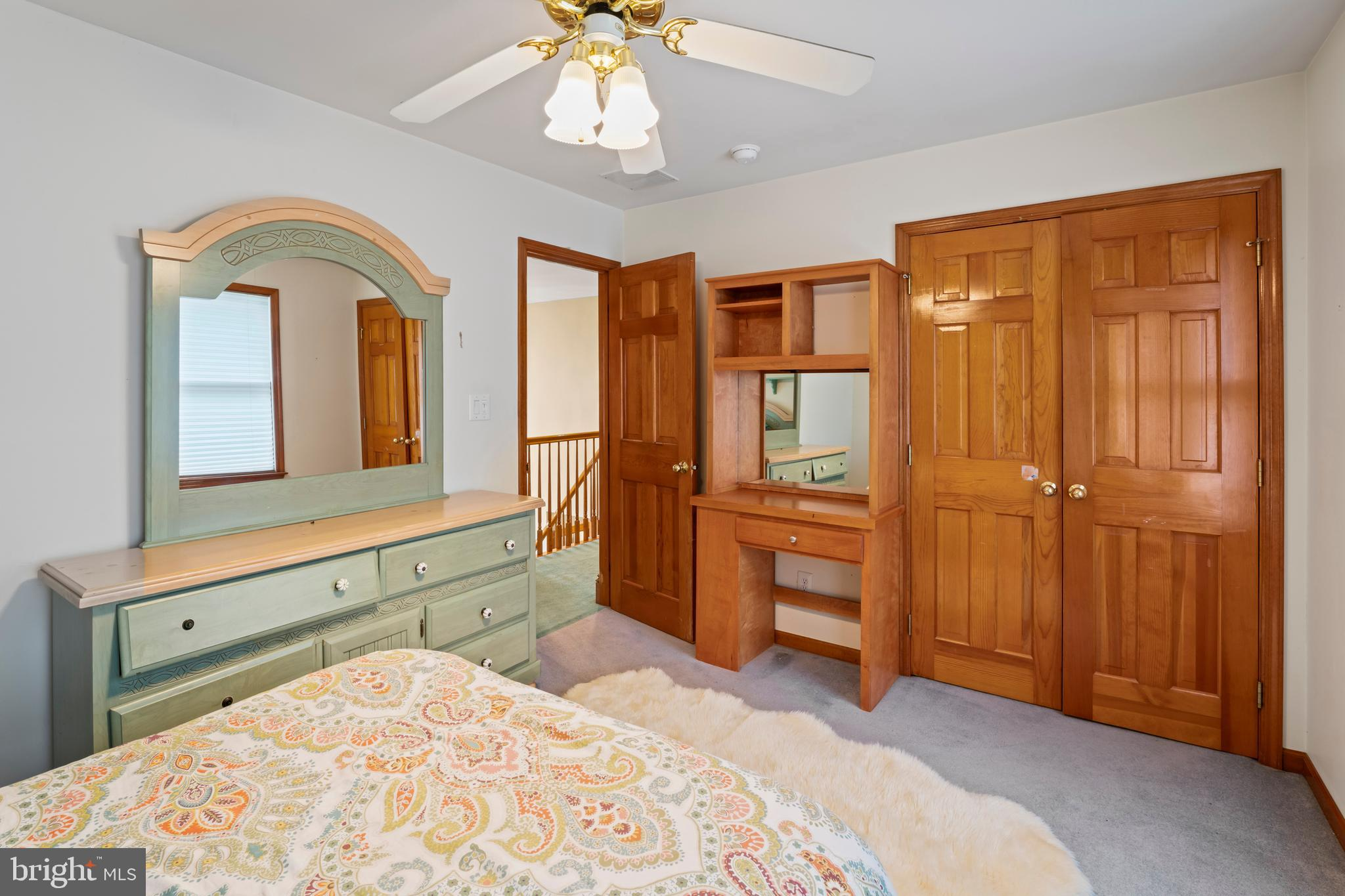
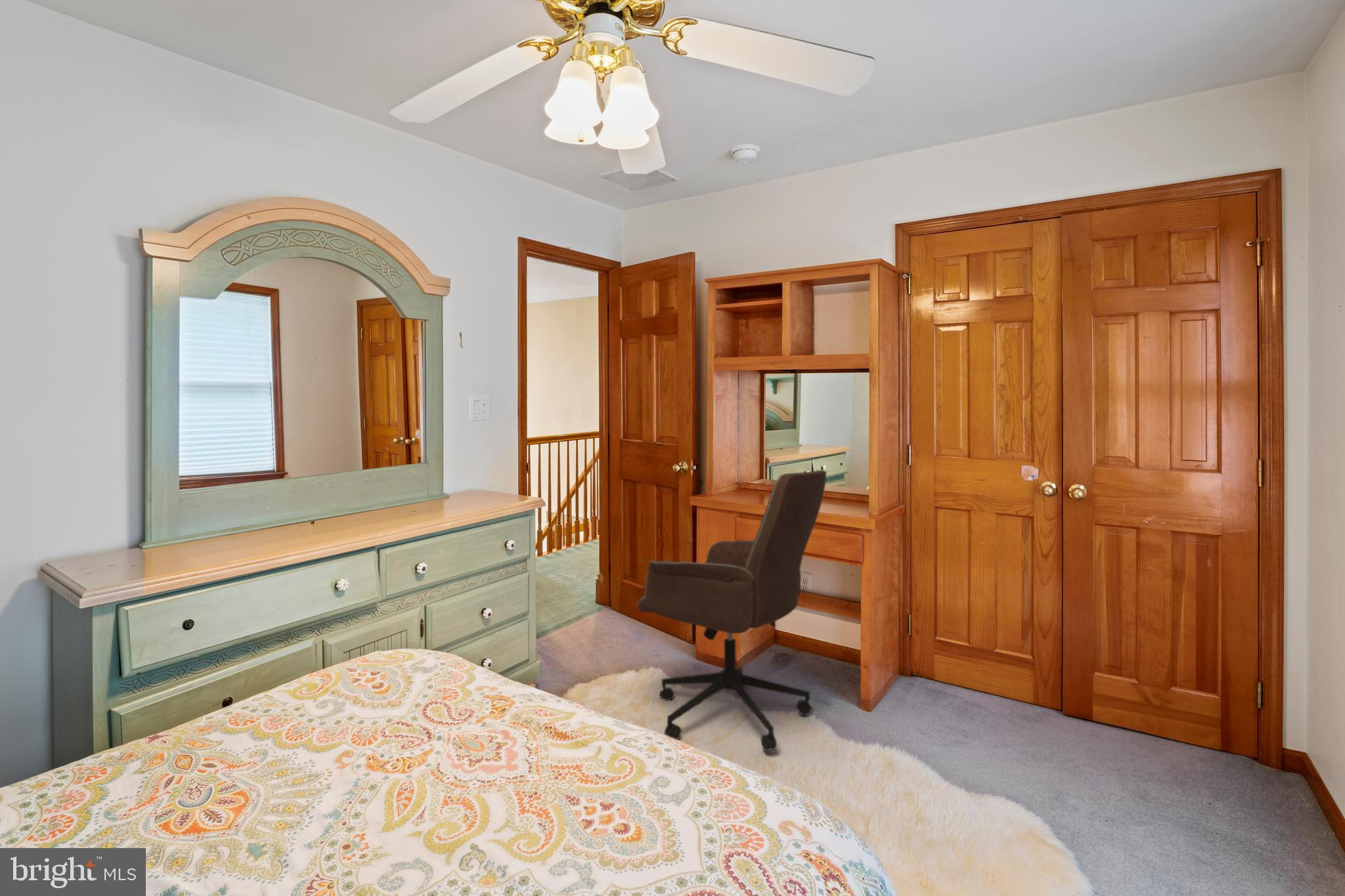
+ office chair [636,469,827,752]
